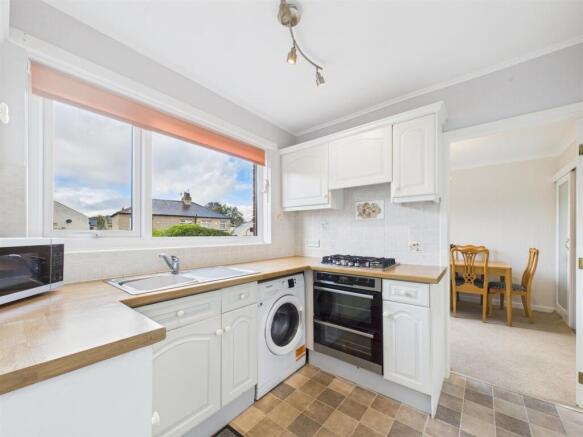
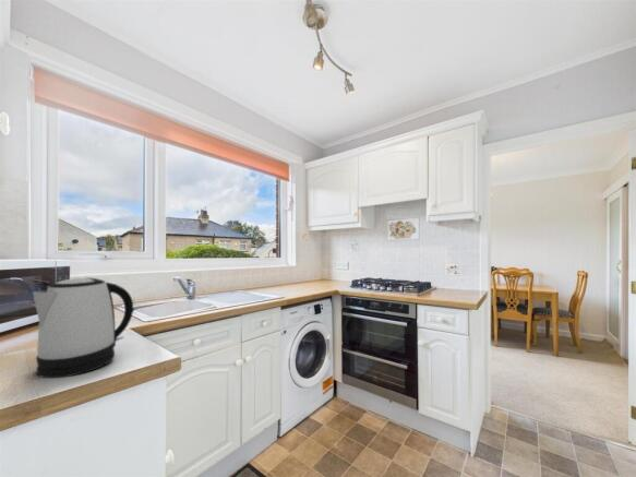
+ kettle [32,276,134,379]
